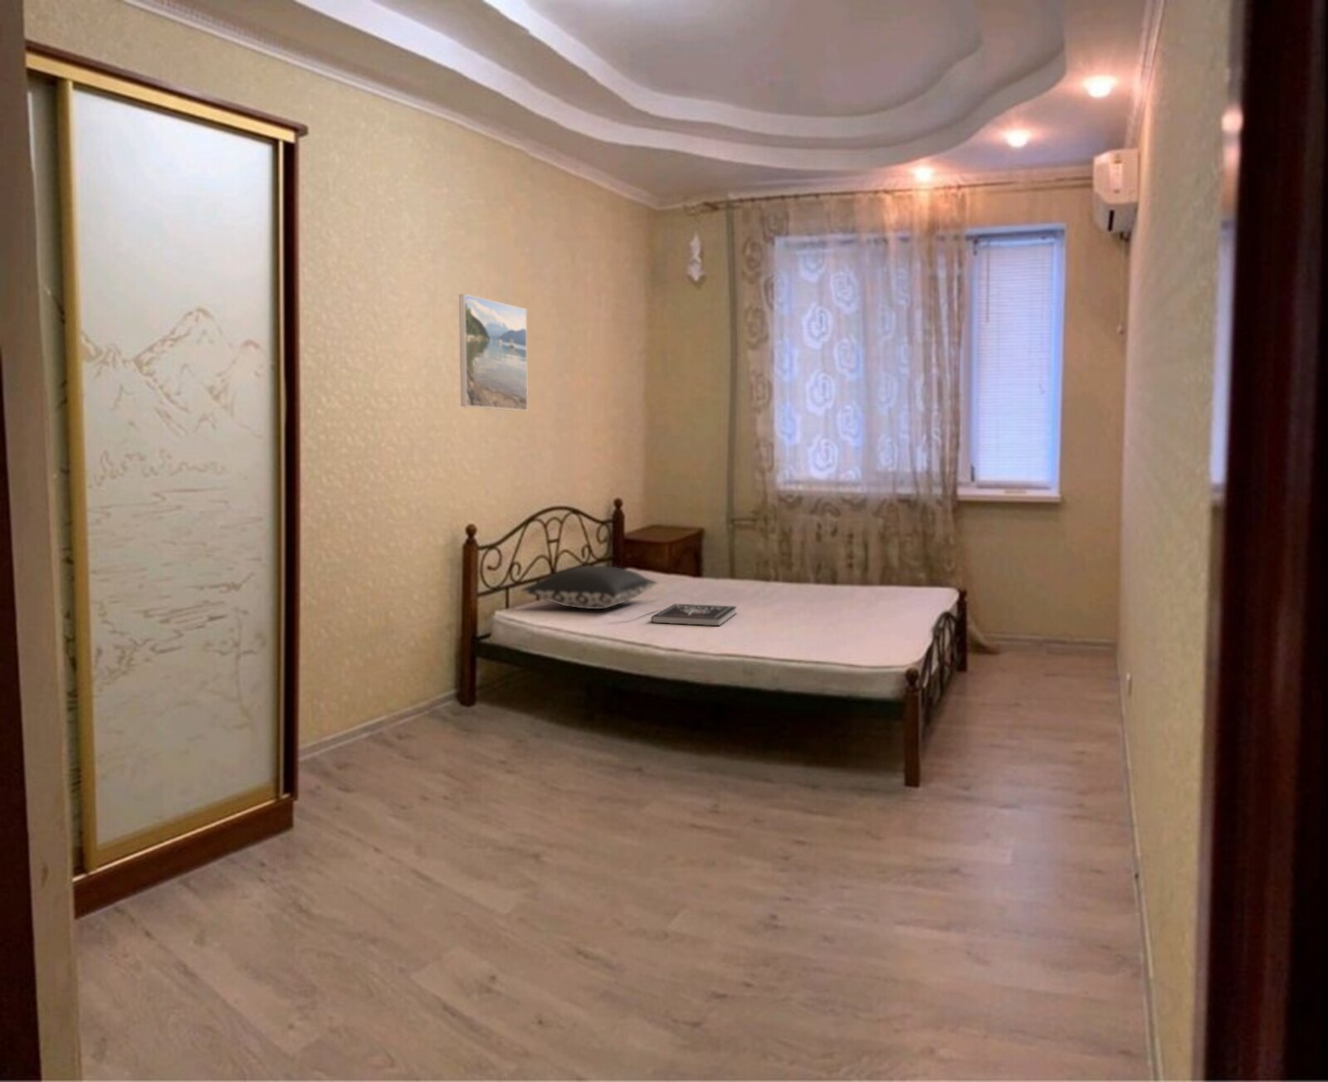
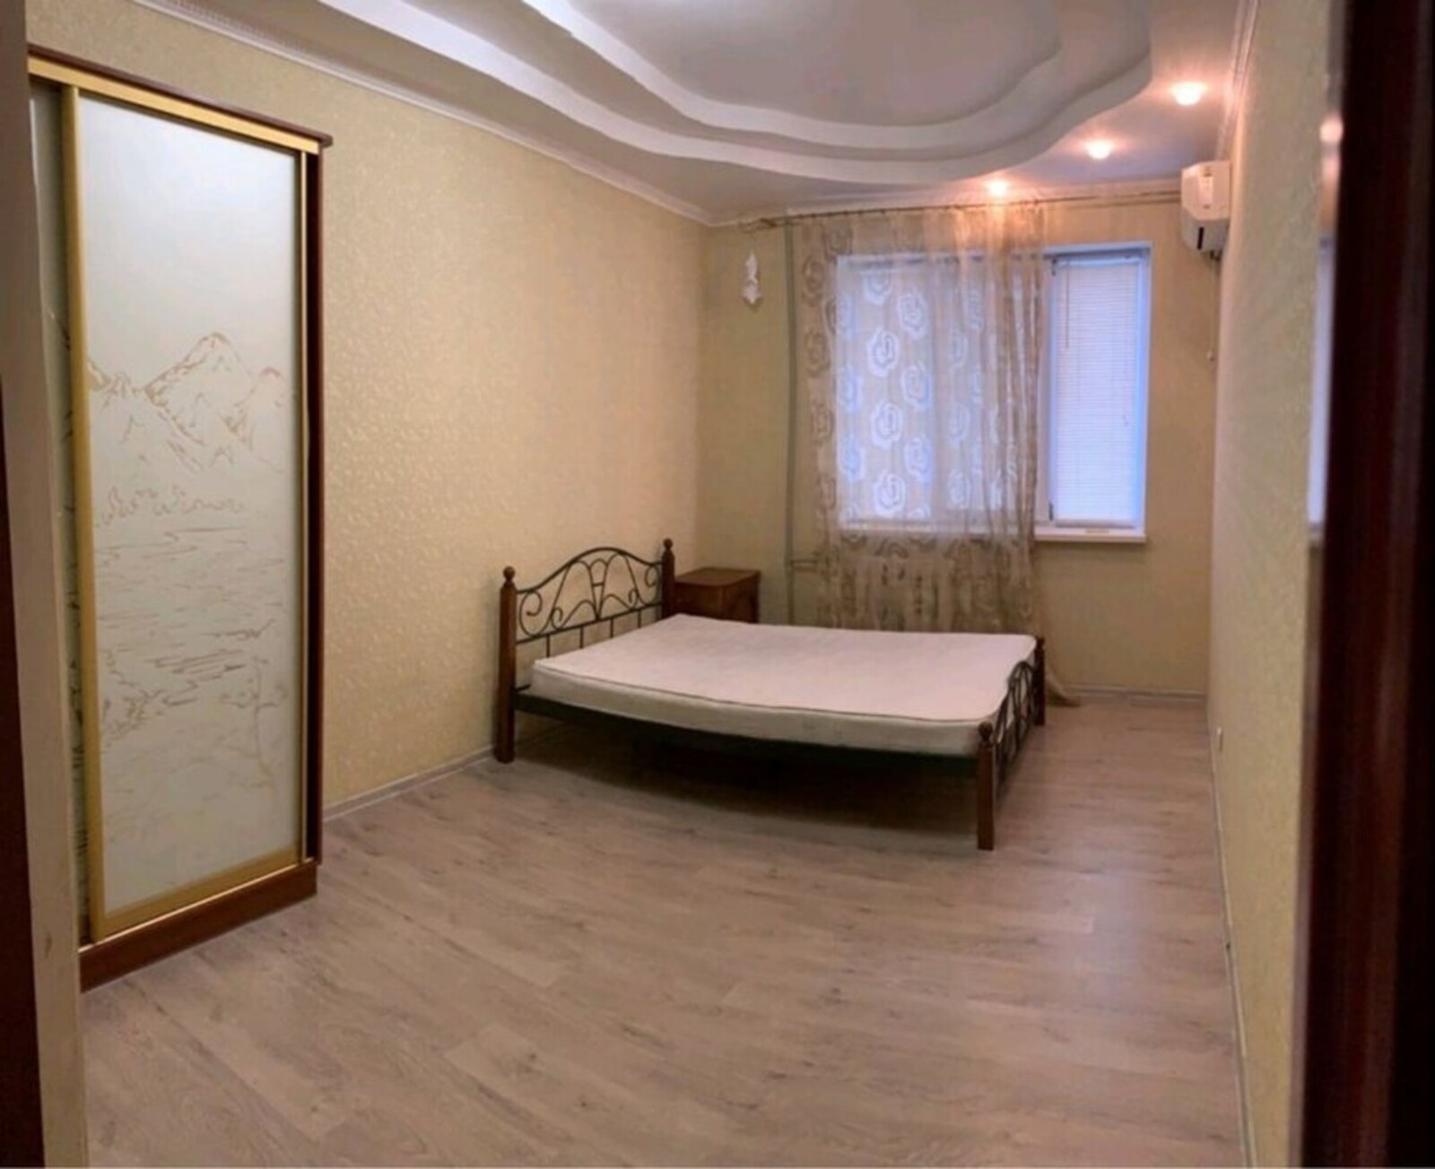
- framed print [458,293,528,411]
- book [650,603,738,626]
- pillow [521,565,658,610]
